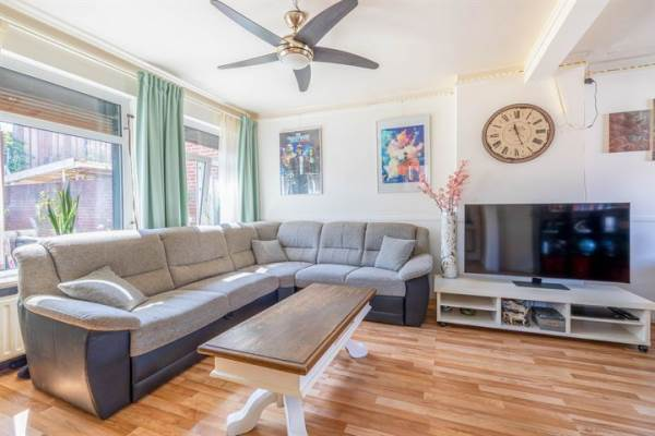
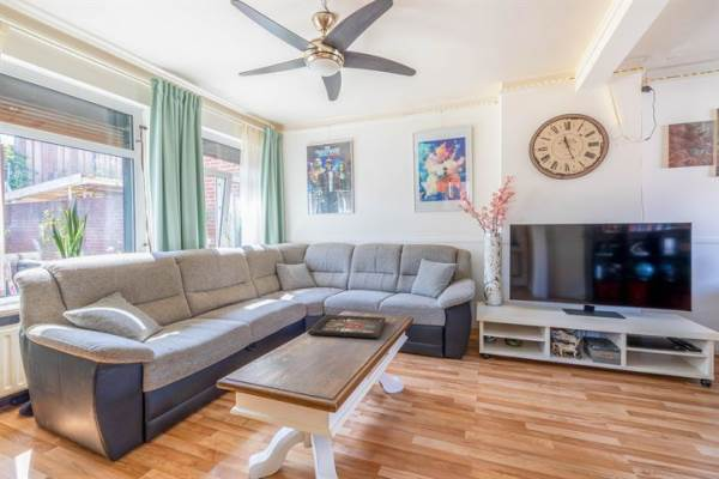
+ decorative tray [307,314,387,339]
